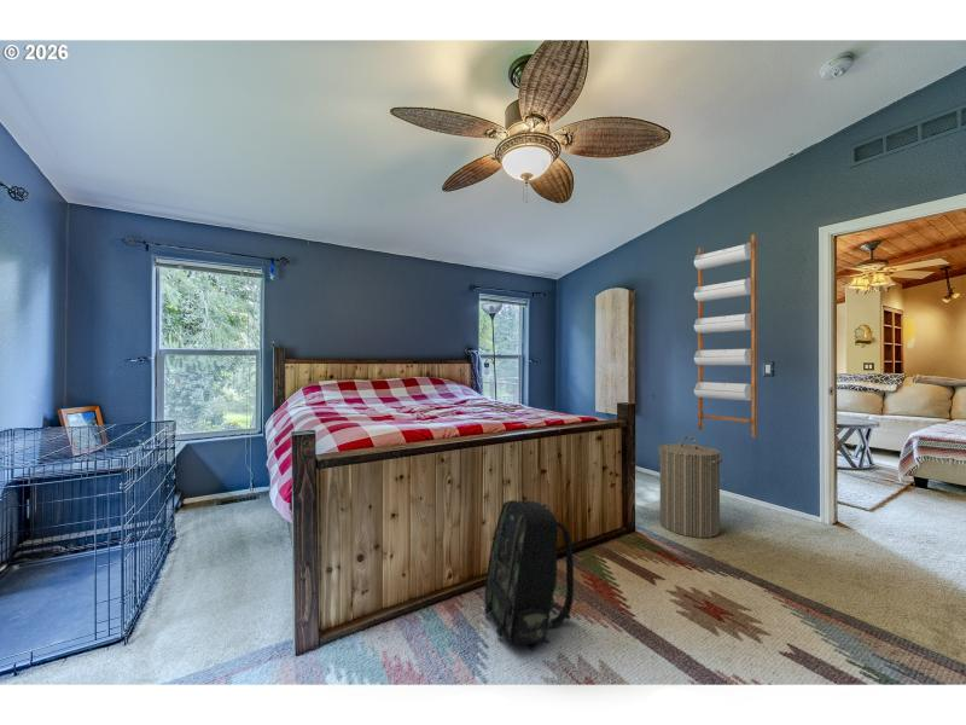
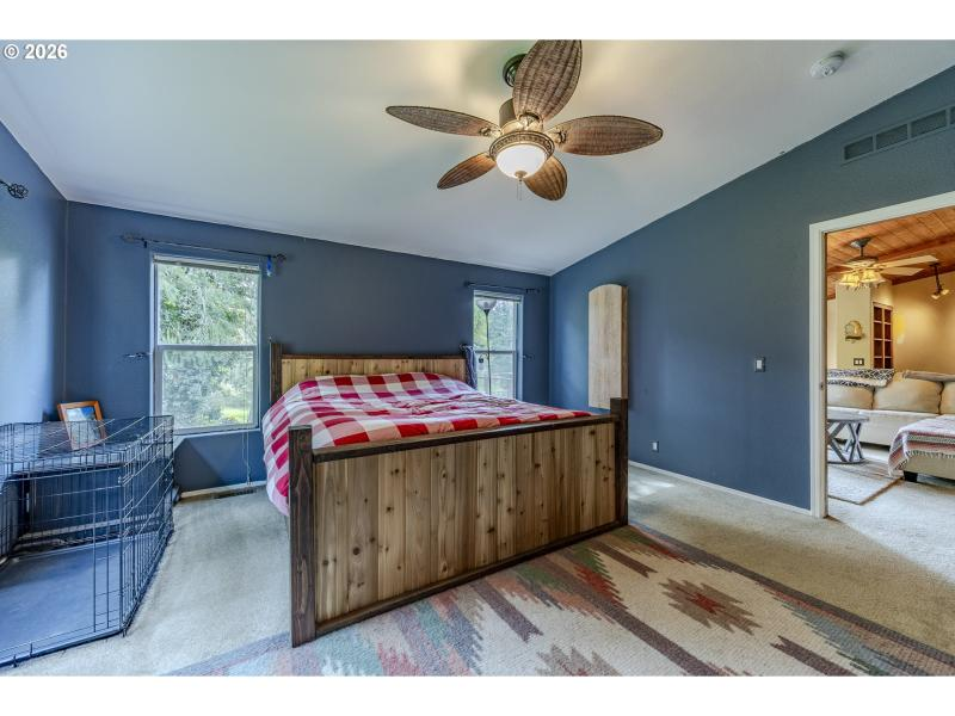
- laundry hamper [657,435,723,539]
- shelf [693,233,758,439]
- backpack [483,499,575,645]
